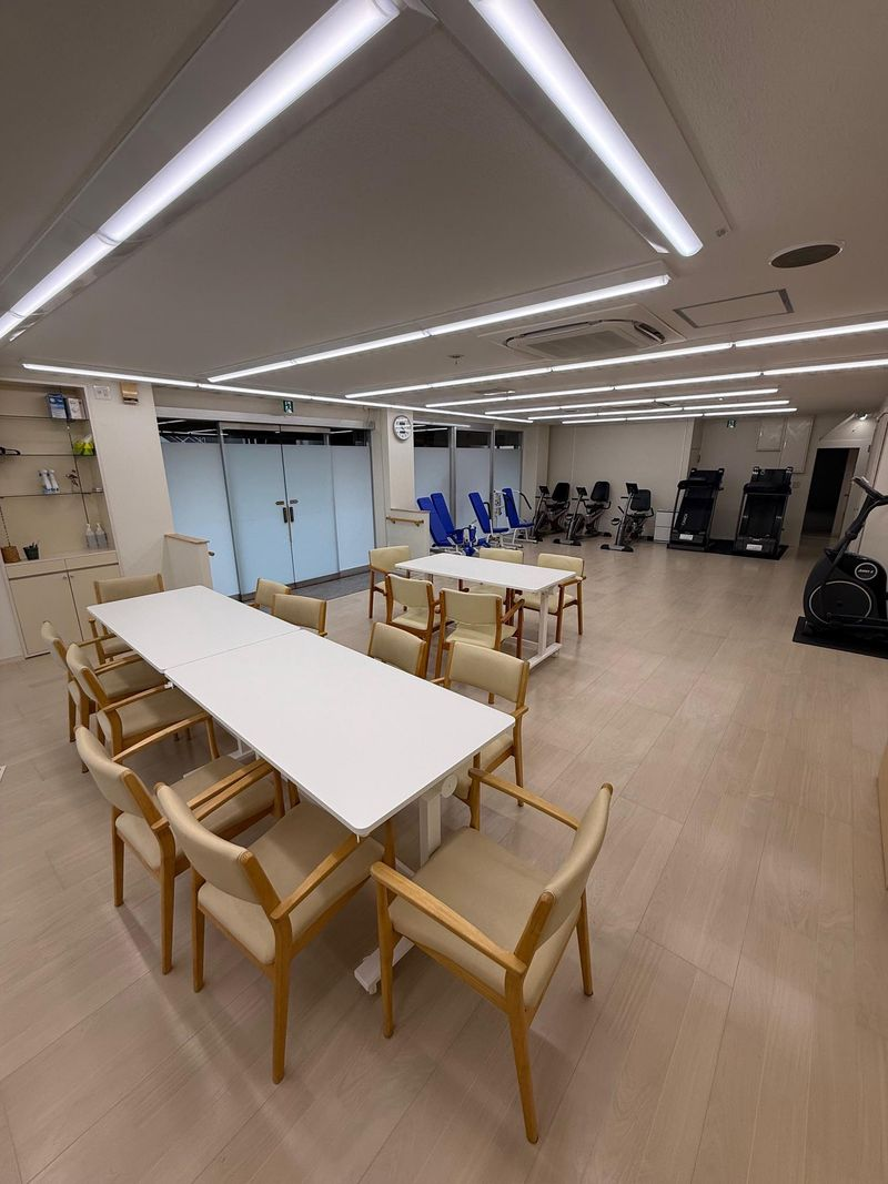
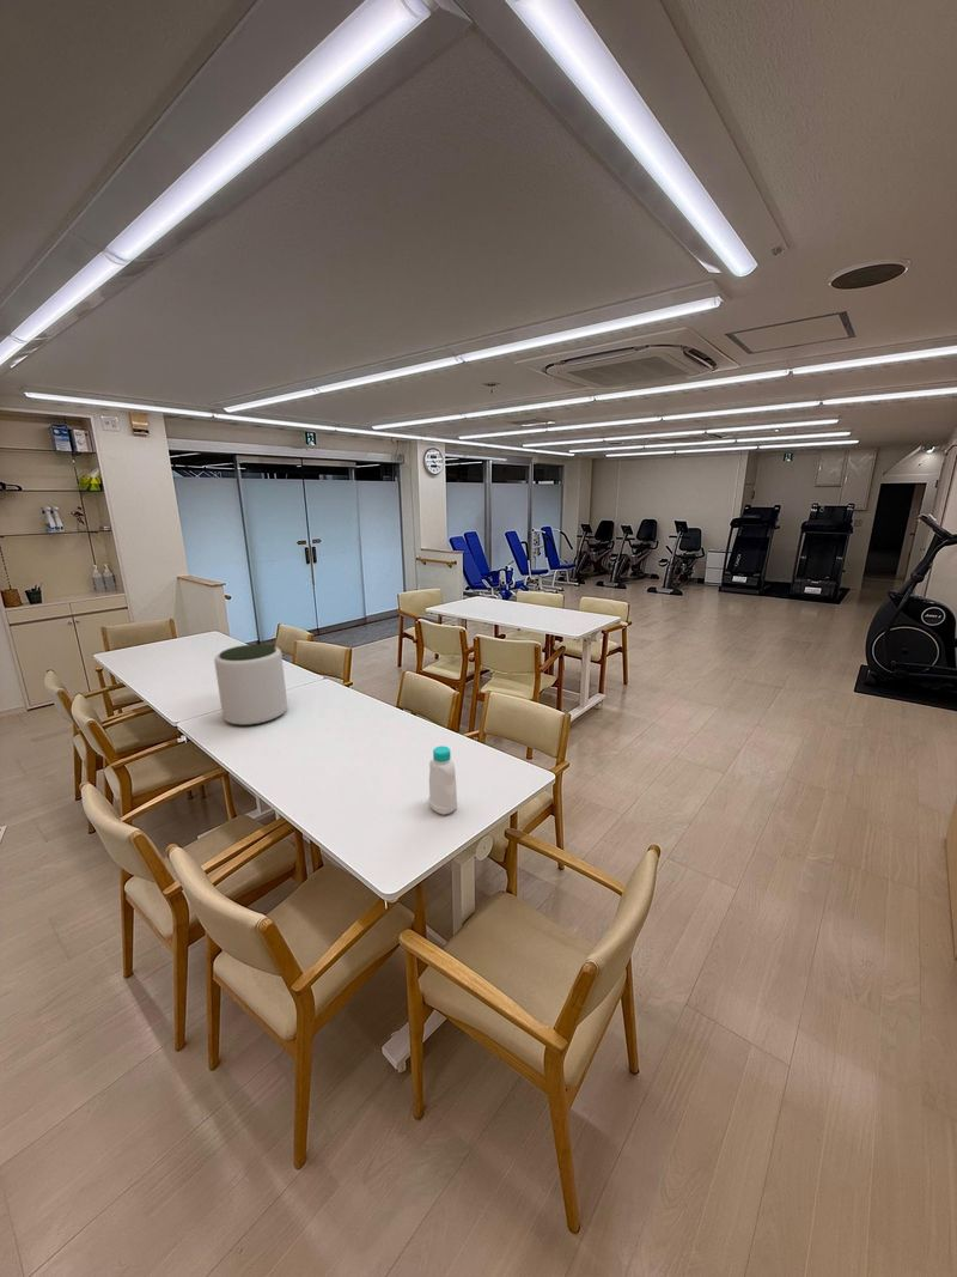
+ plant pot [213,643,288,726]
+ bottle [428,744,458,816]
